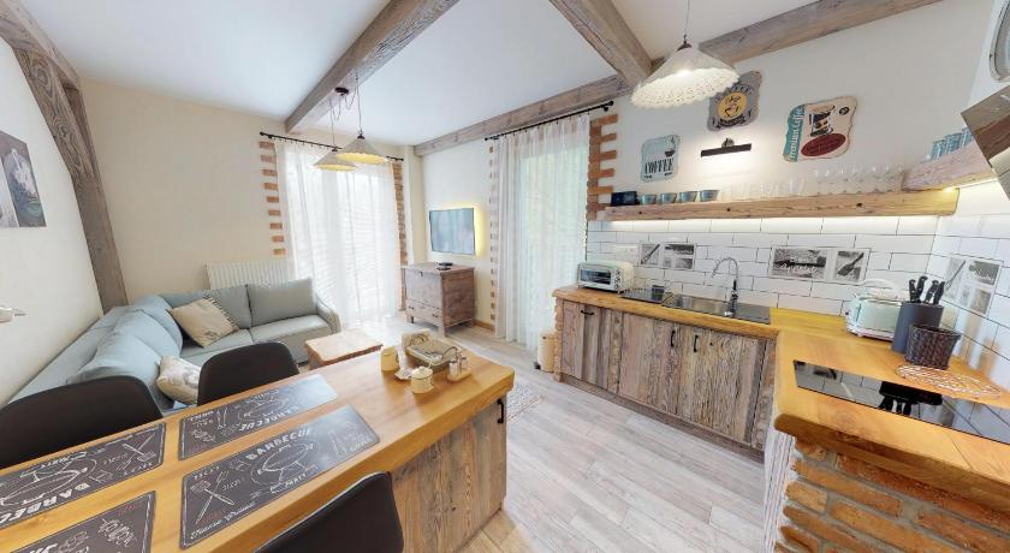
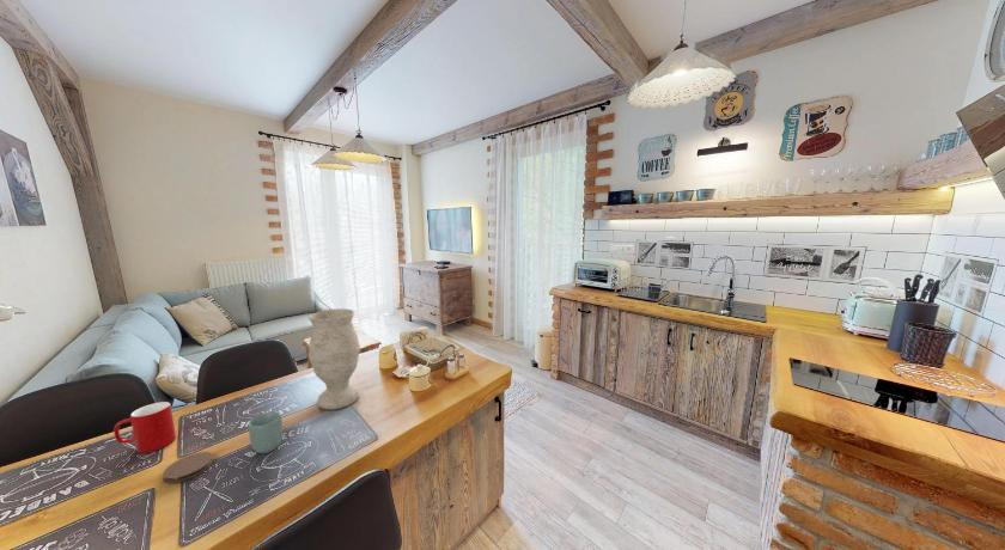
+ vase [307,307,361,411]
+ cup [112,401,177,454]
+ cup [248,410,284,454]
+ coaster [162,451,214,484]
